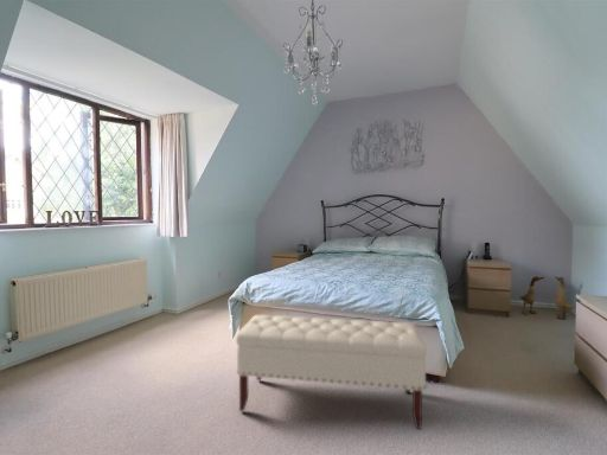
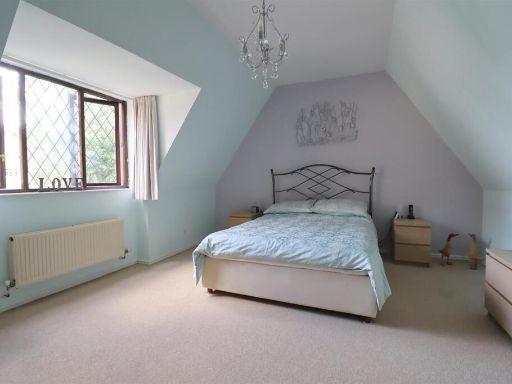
- bench [235,314,428,430]
